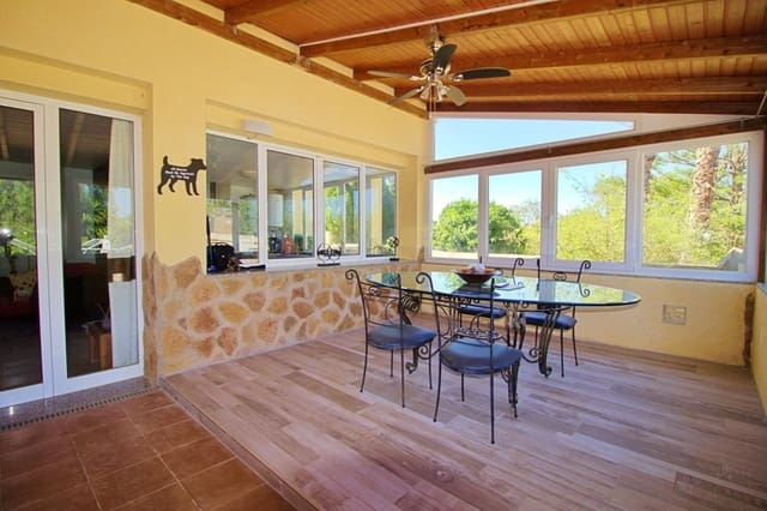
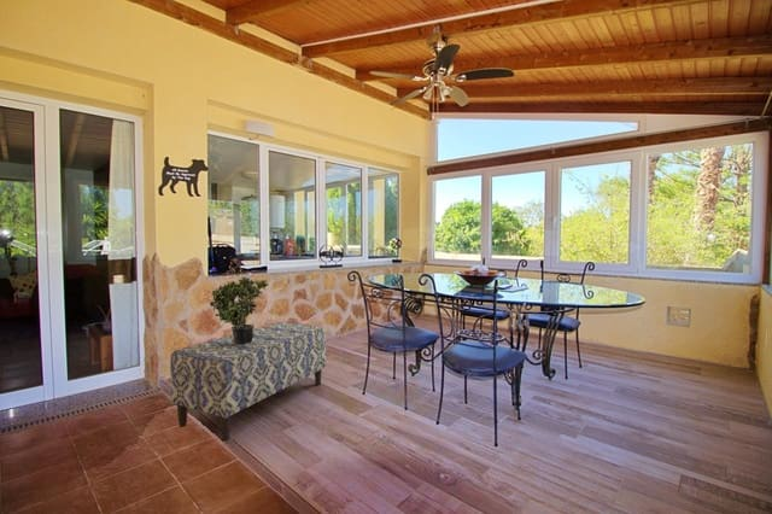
+ bench [169,321,327,442]
+ potted plant [209,275,269,344]
